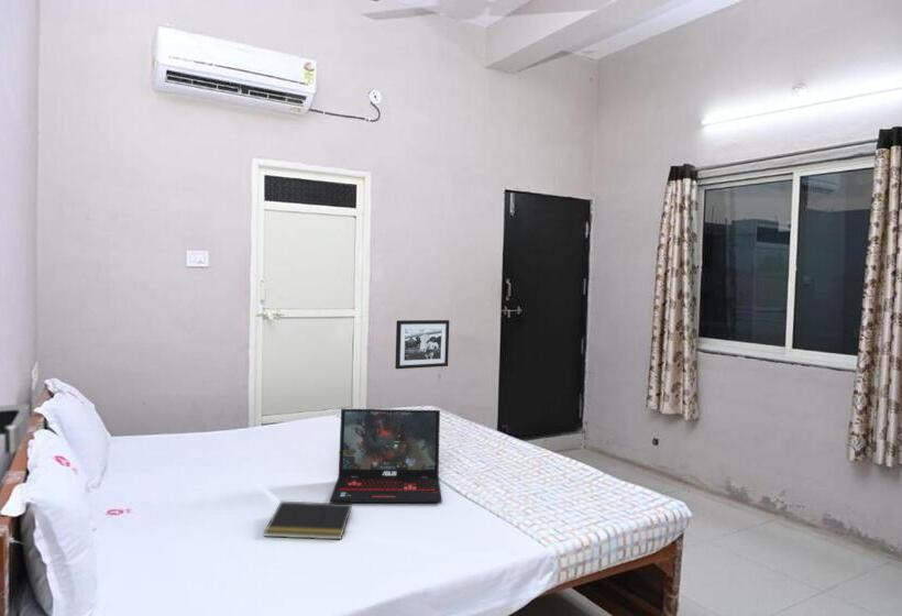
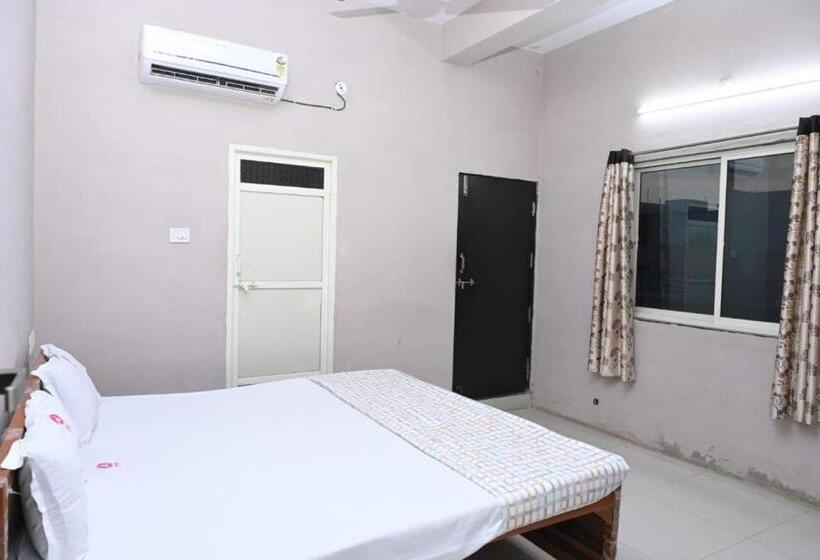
- picture frame [394,319,450,370]
- notepad [263,501,353,540]
- laptop [329,408,443,504]
